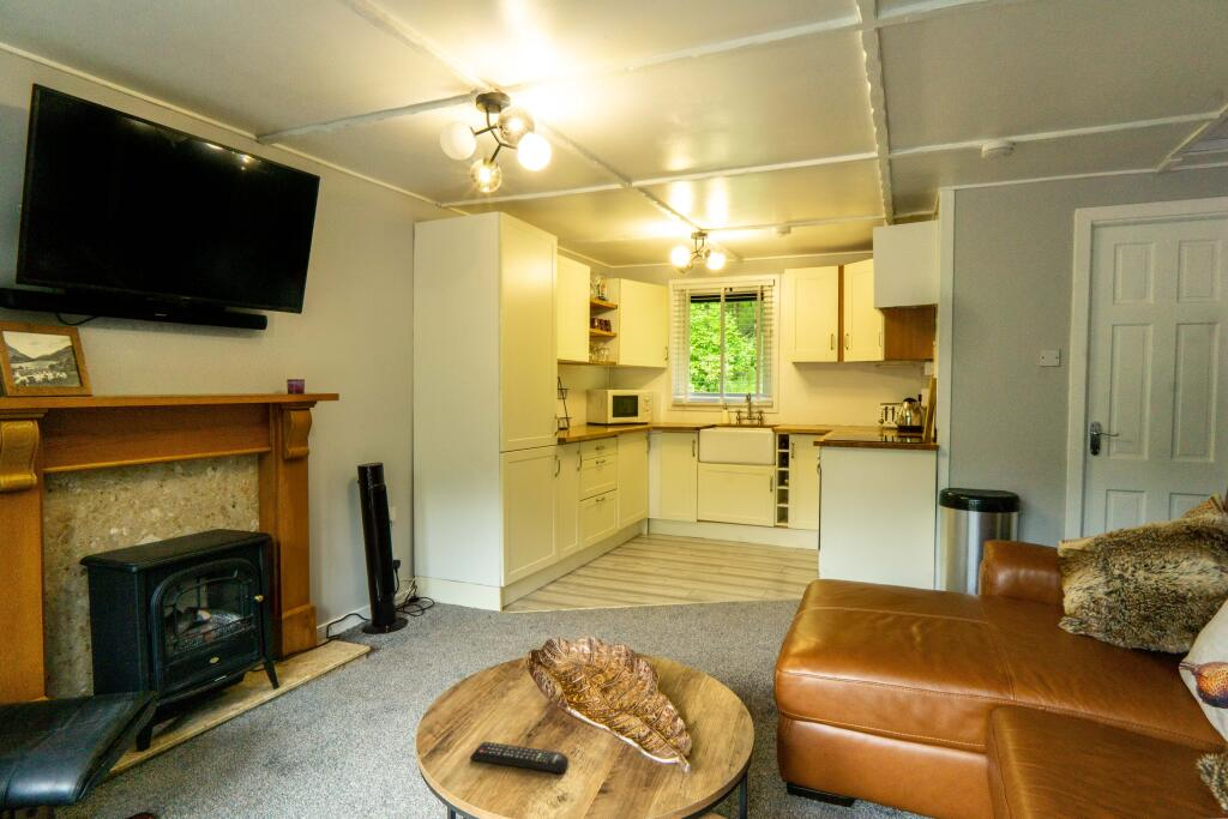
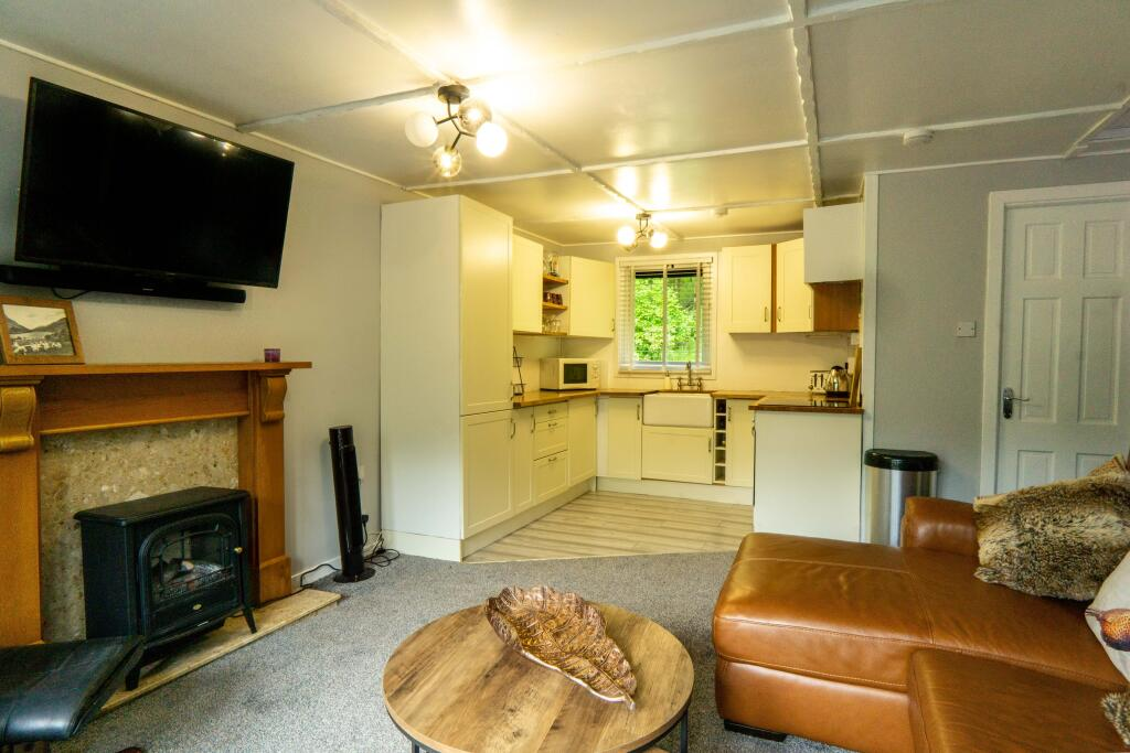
- remote control [469,741,570,775]
